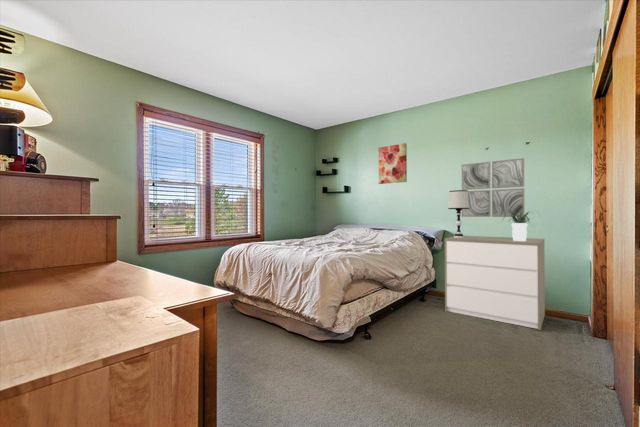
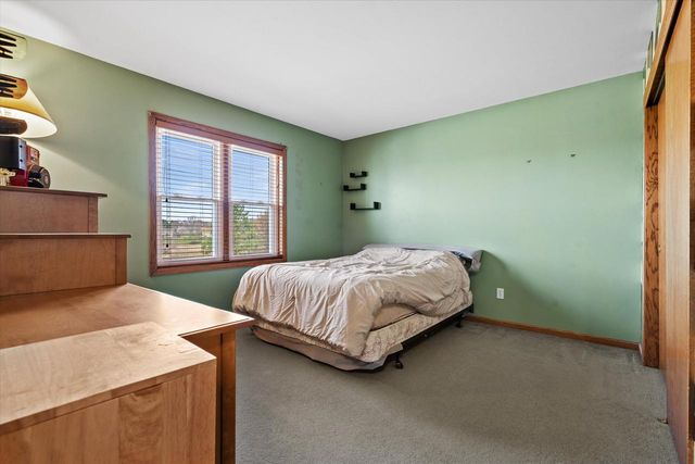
- table lamp [447,189,469,238]
- potted plant [501,210,541,241]
- dresser [444,235,546,331]
- wall art [378,142,408,185]
- wall art [460,157,525,218]
